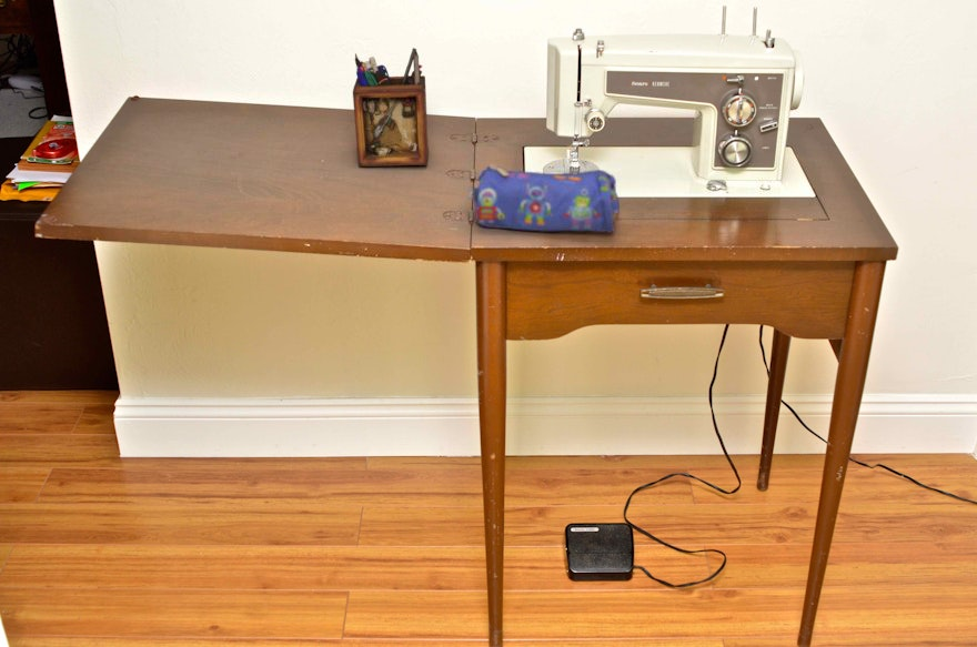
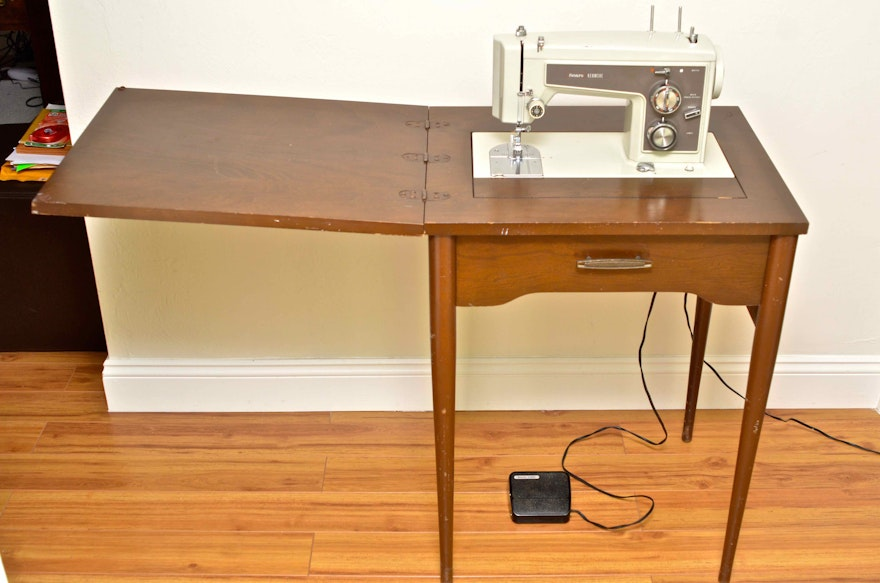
- desk organizer [352,47,430,168]
- pencil case [466,163,621,234]
